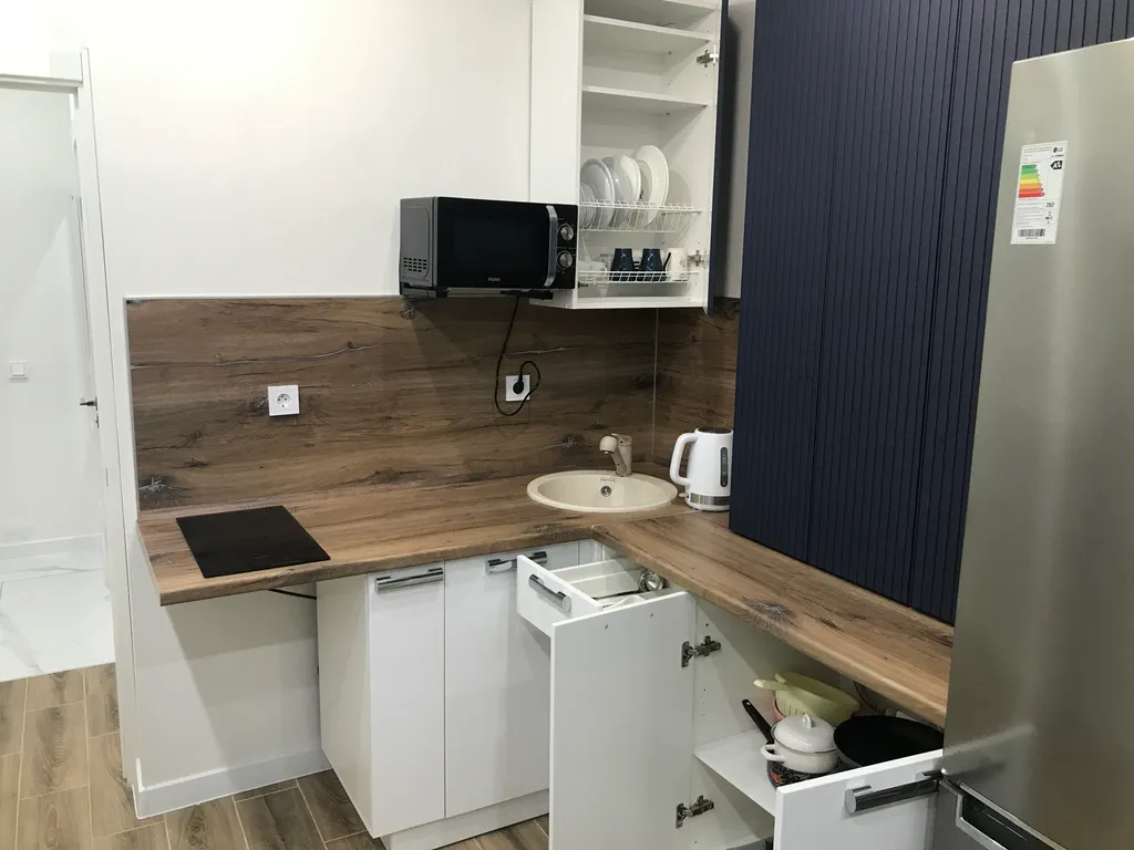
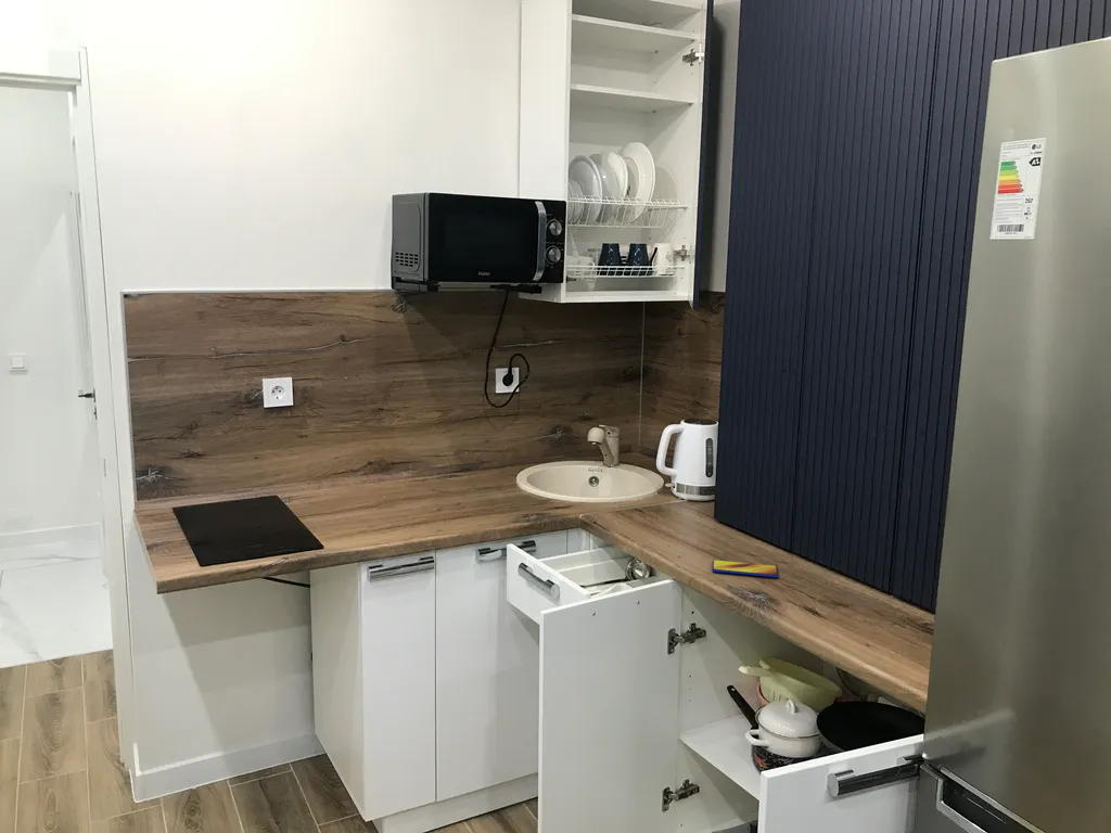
+ smartphone [711,559,780,578]
